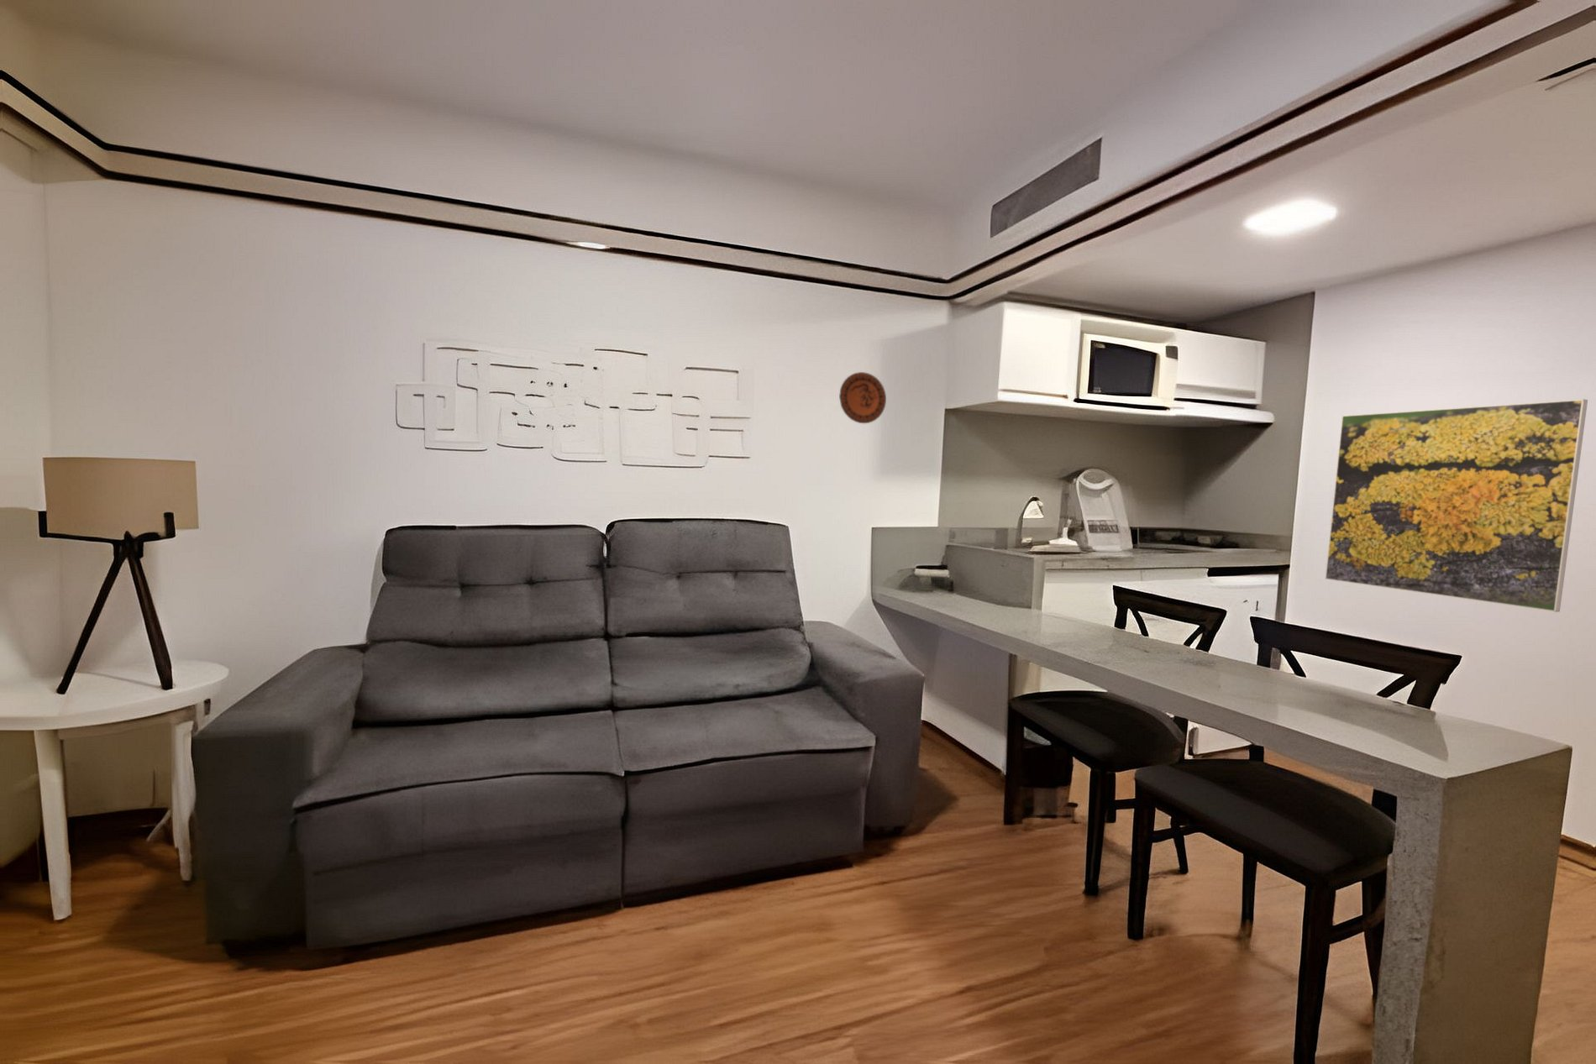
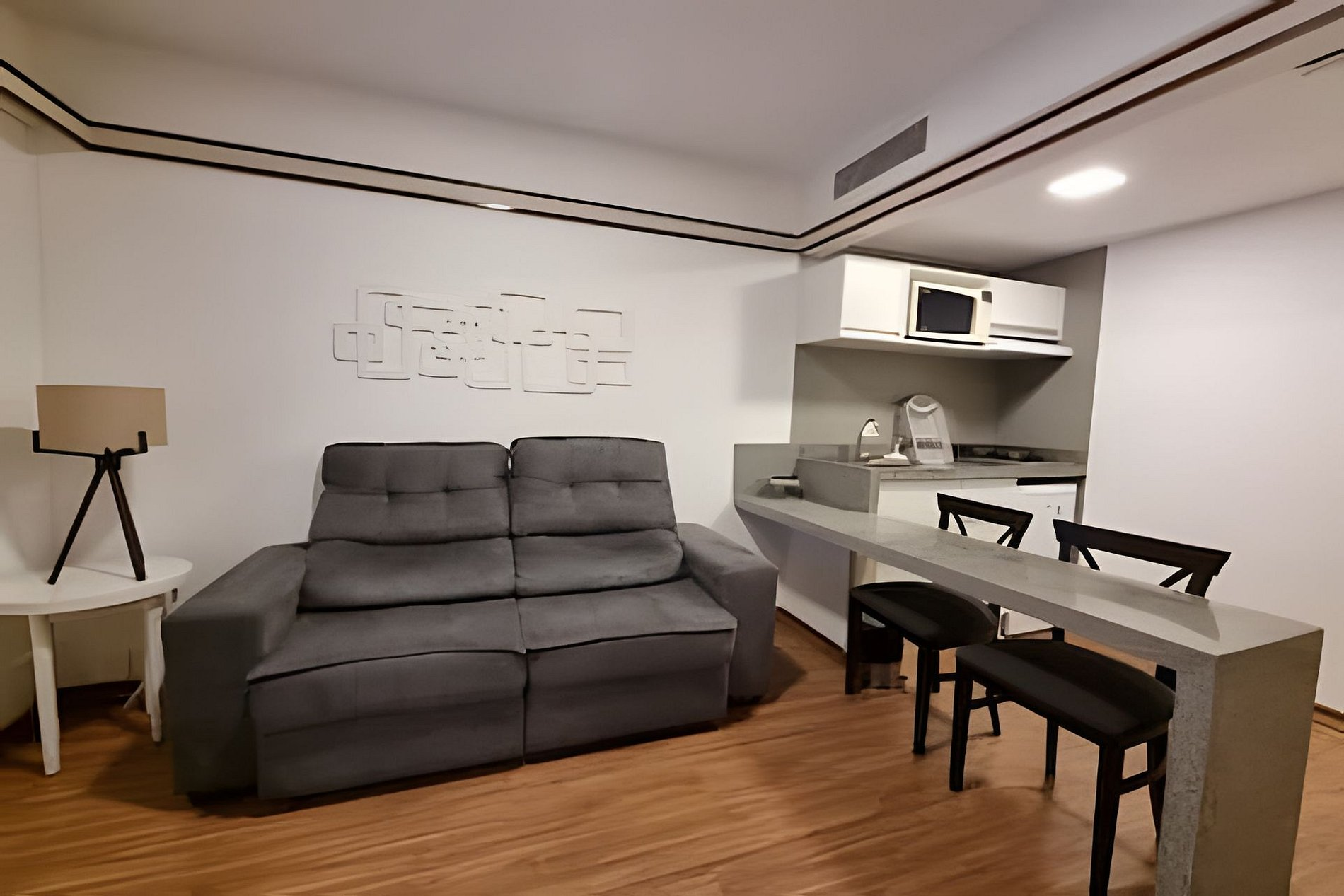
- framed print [1324,398,1589,613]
- decorative plate [838,372,887,424]
